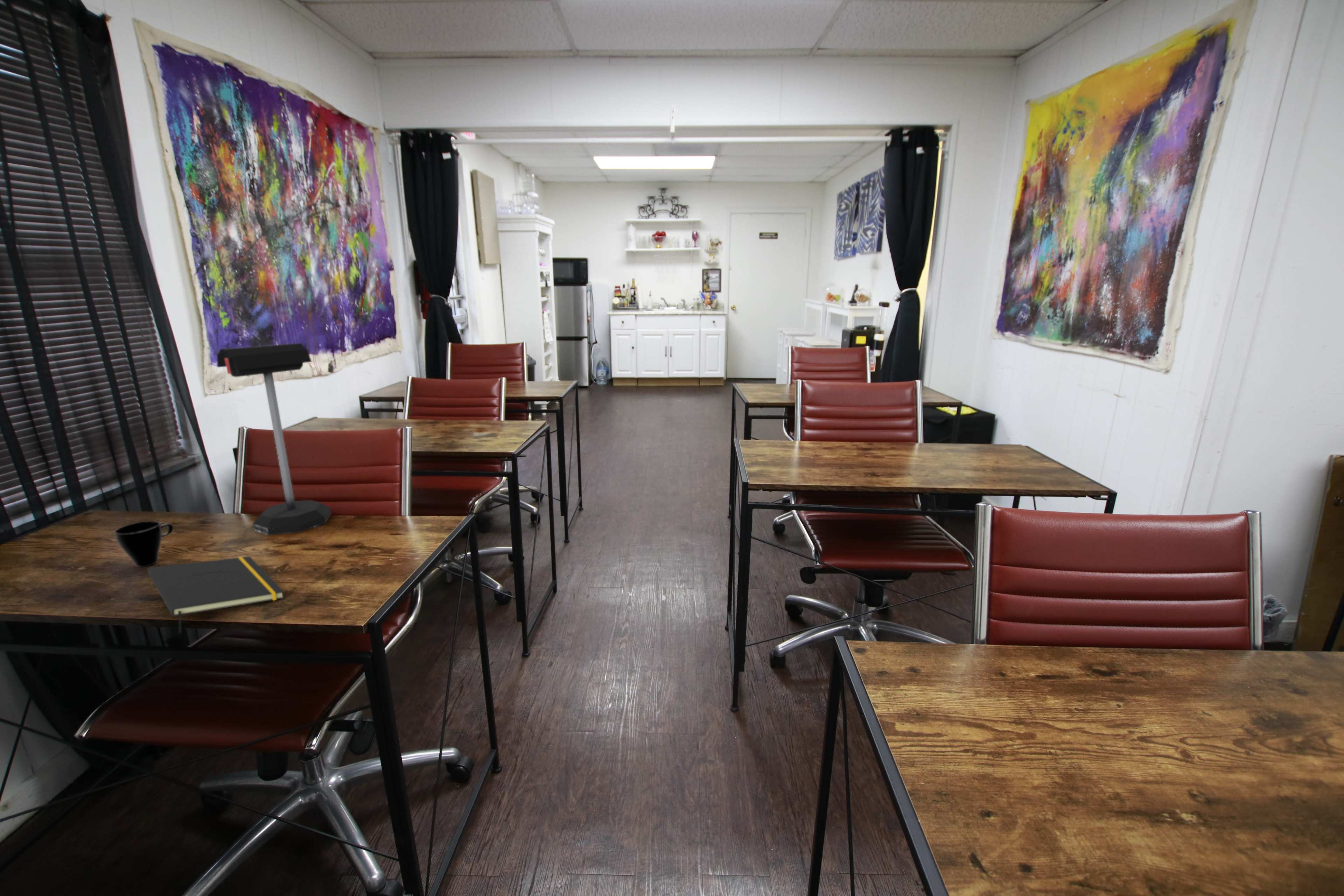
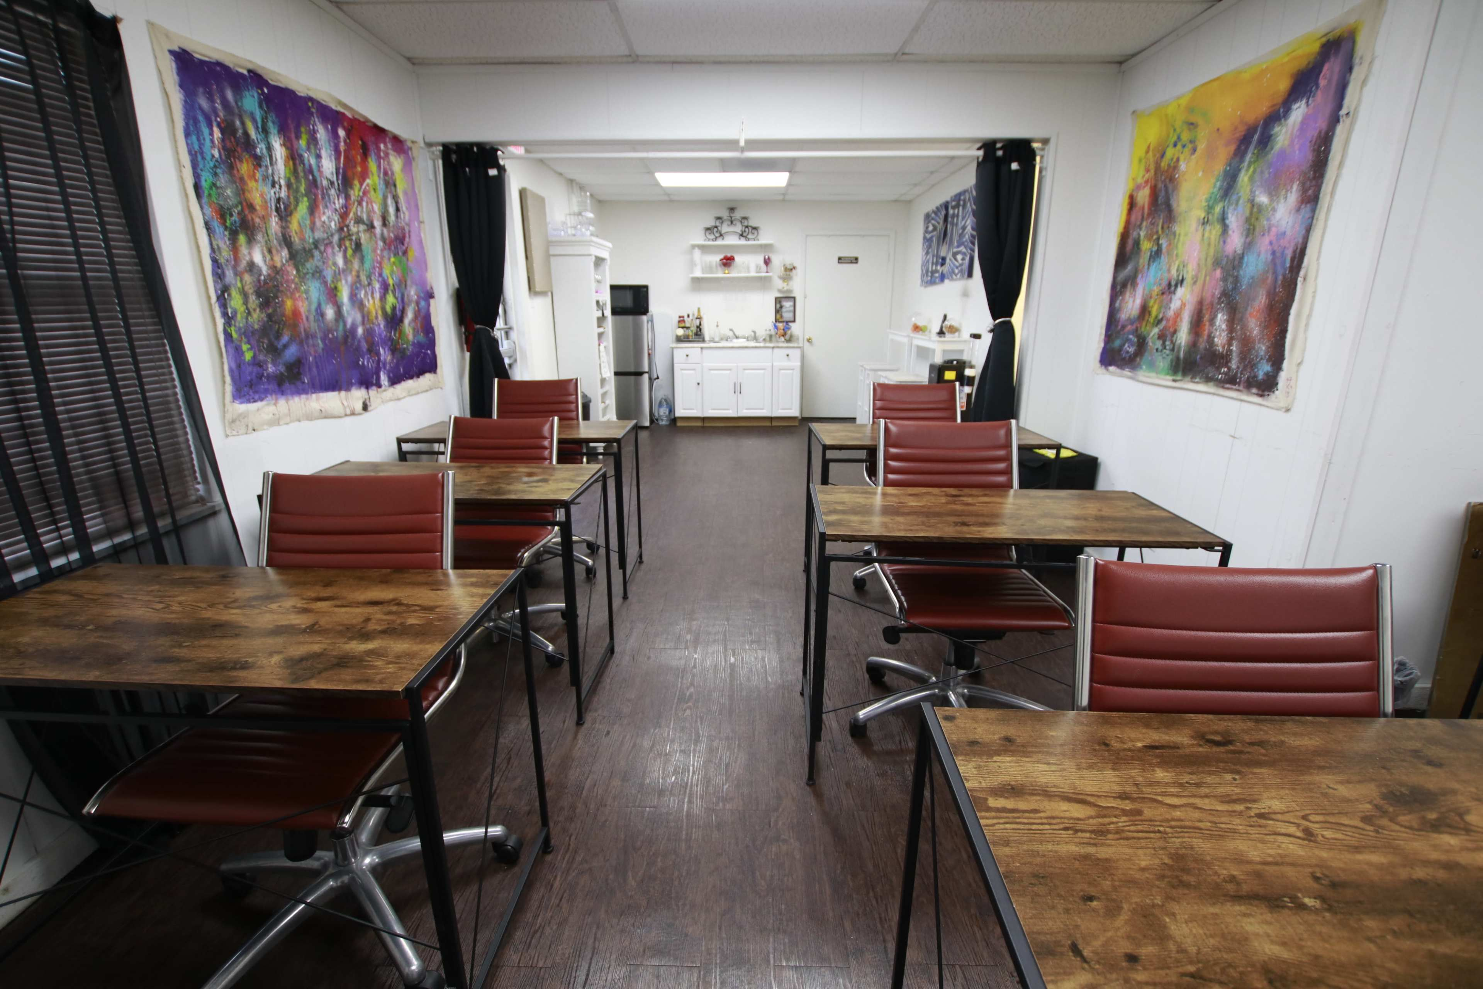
- notepad [147,556,285,634]
- cup [114,521,174,567]
- mailbox [217,343,332,536]
